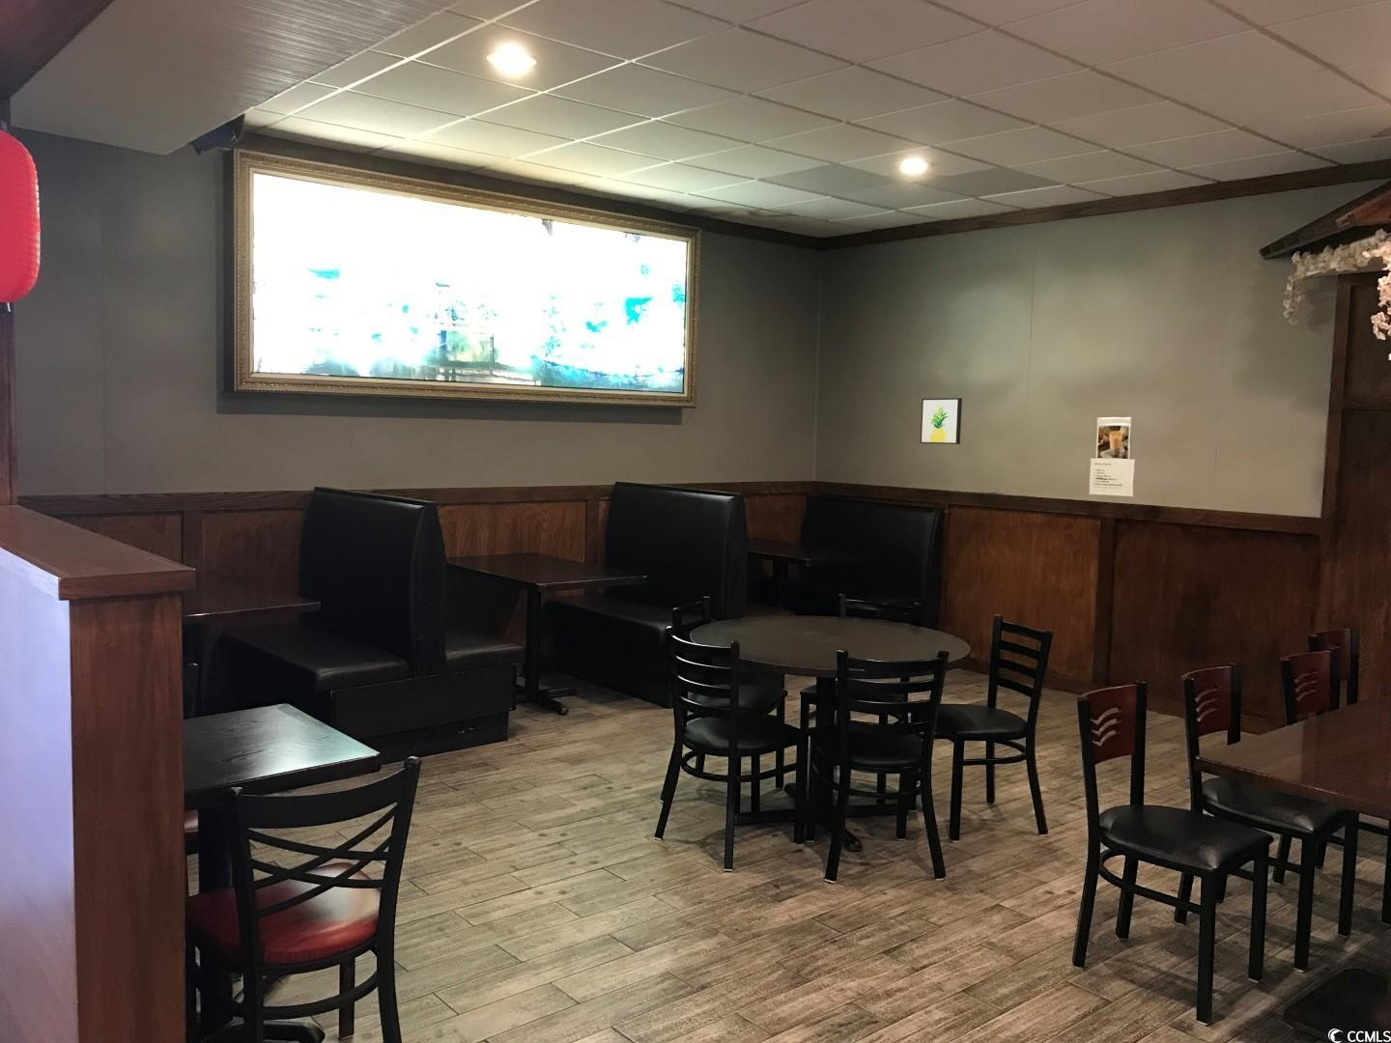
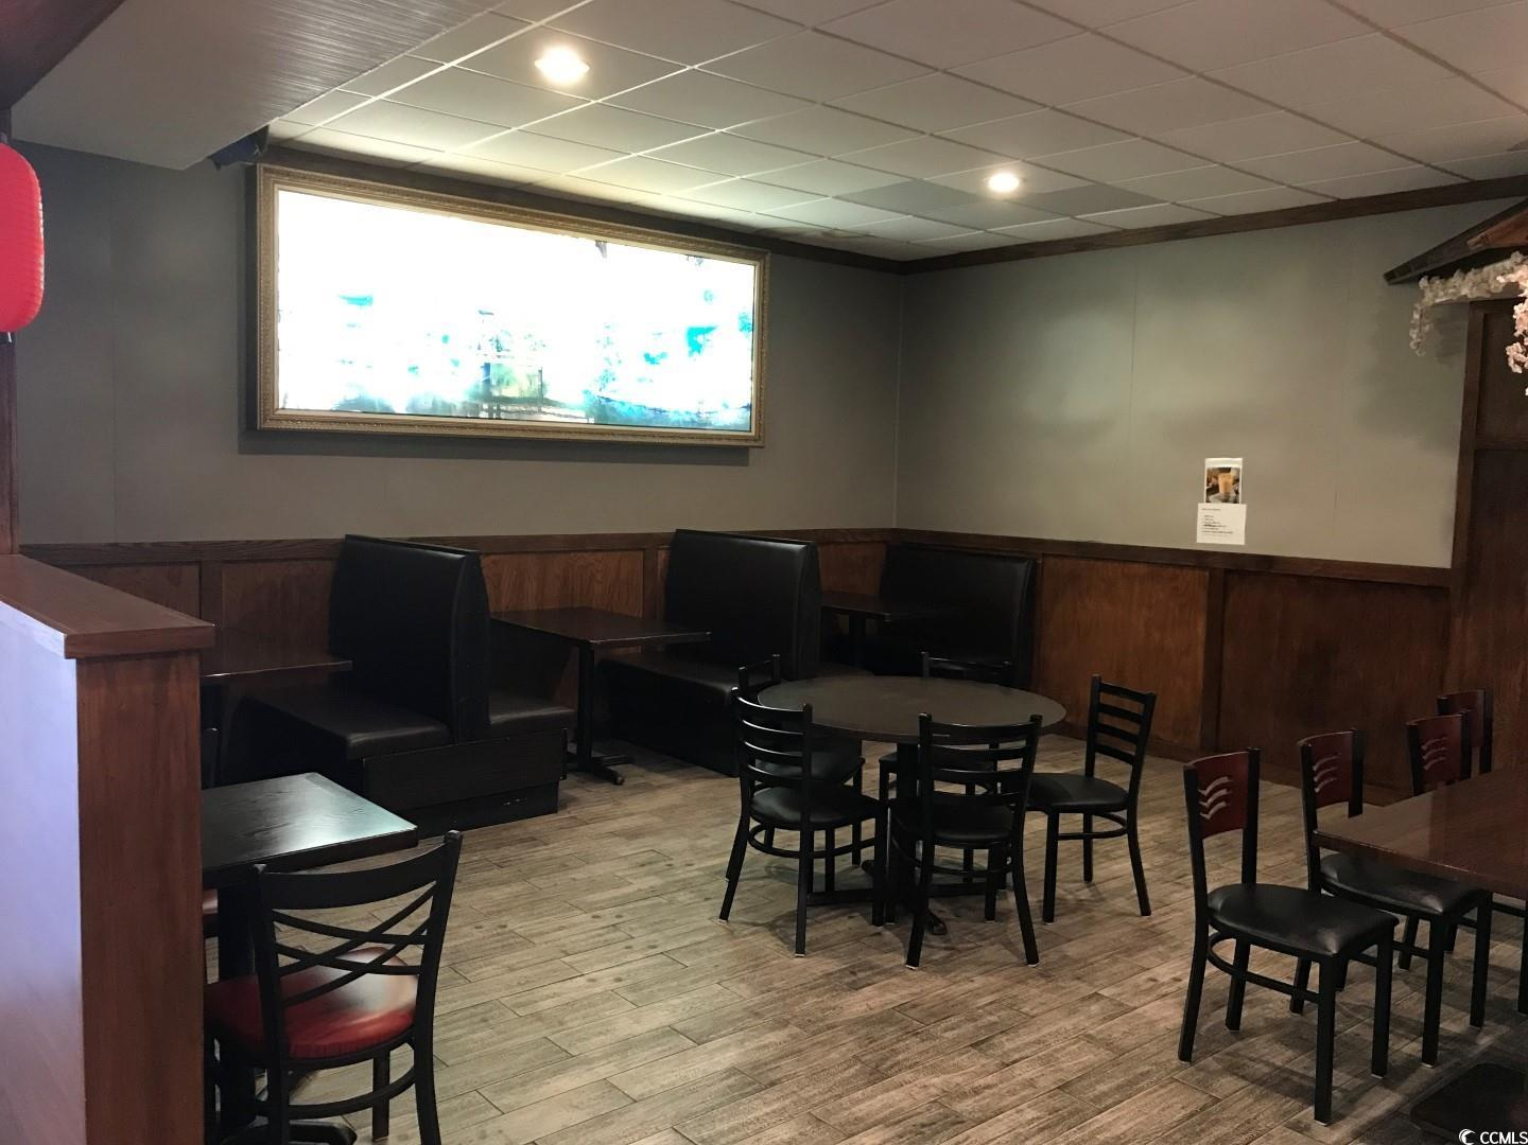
- wall art [920,397,963,445]
